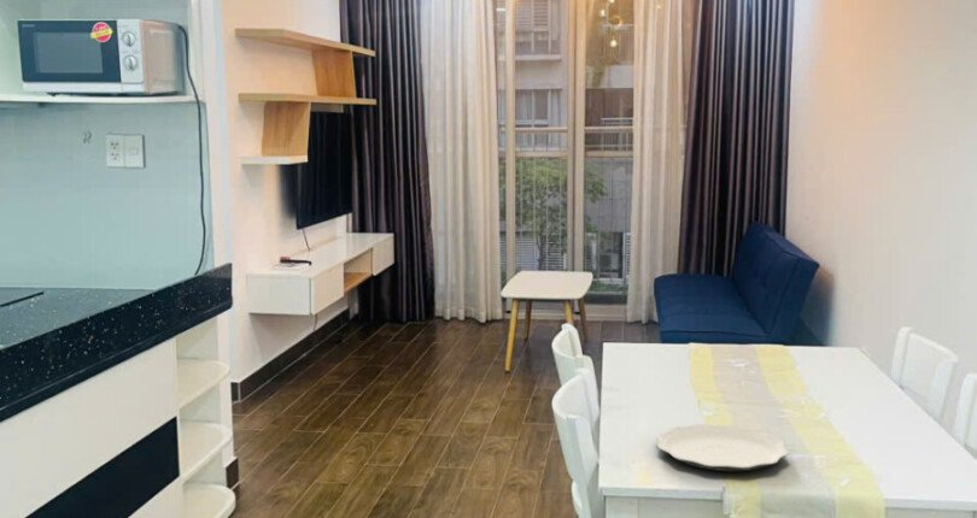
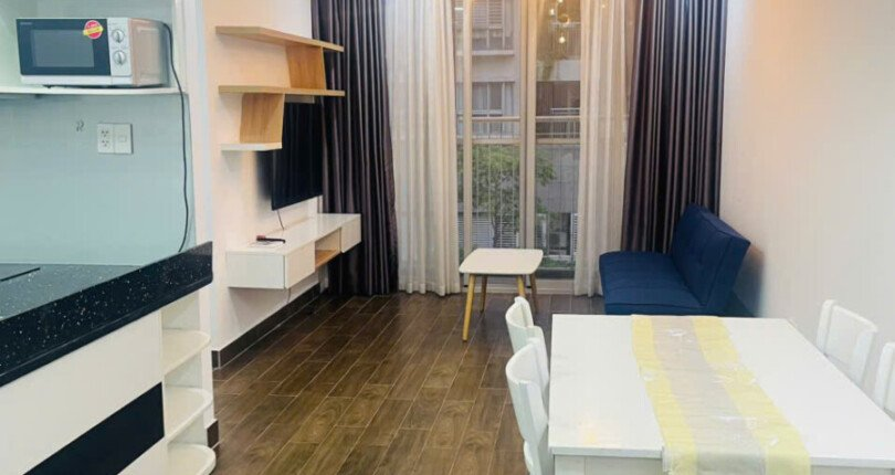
- plate [655,423,790,472]
